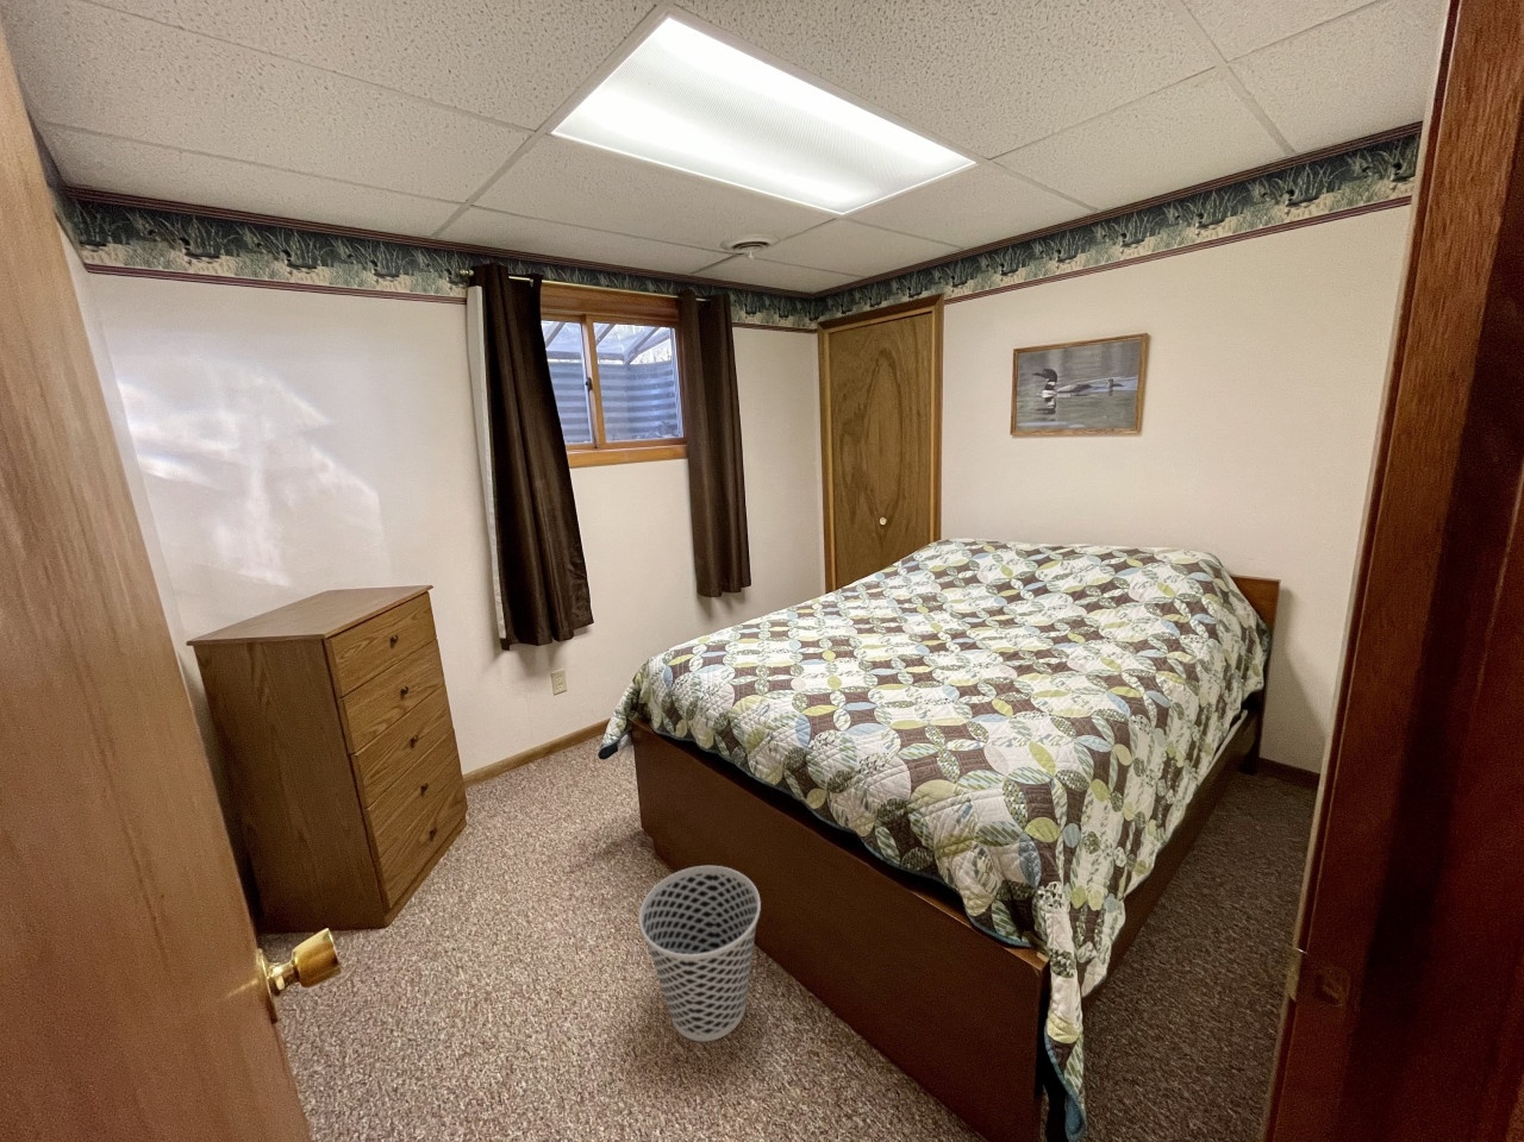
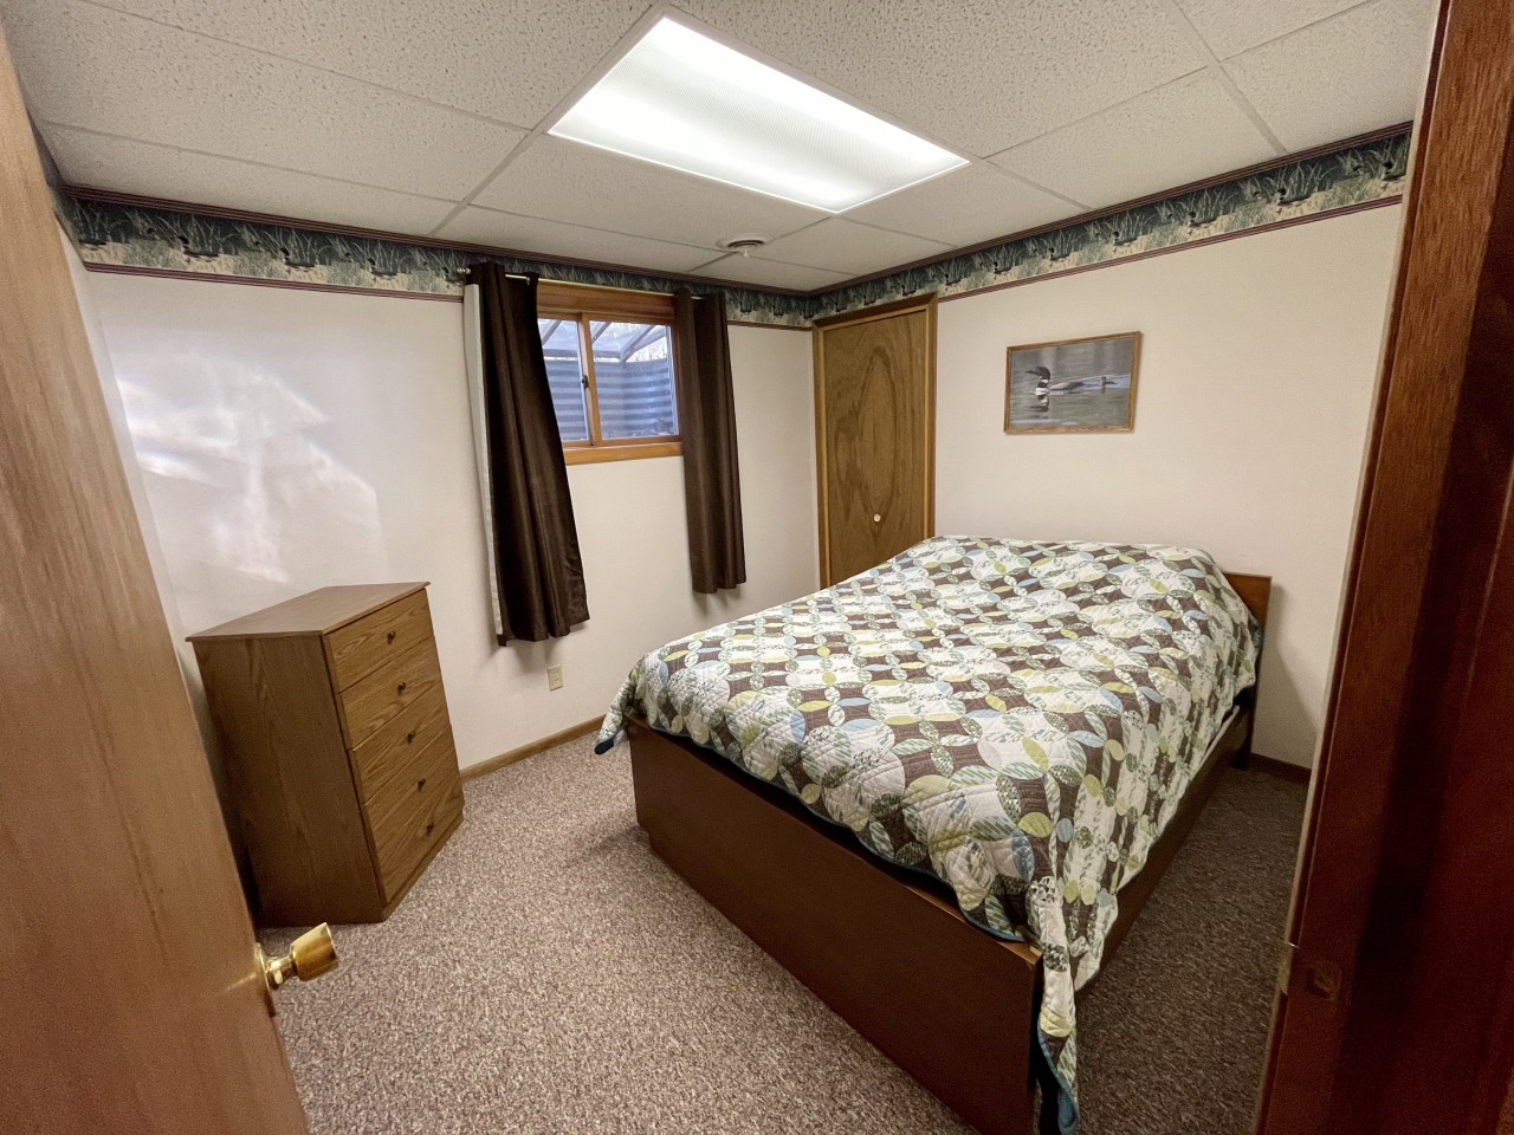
- wastebasket [638,865,762,1042]
